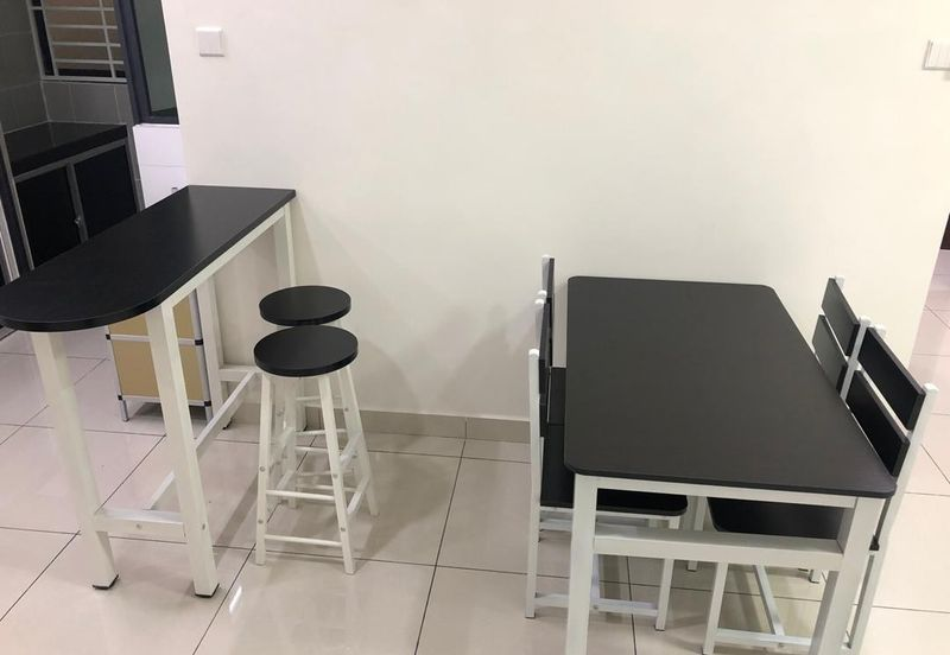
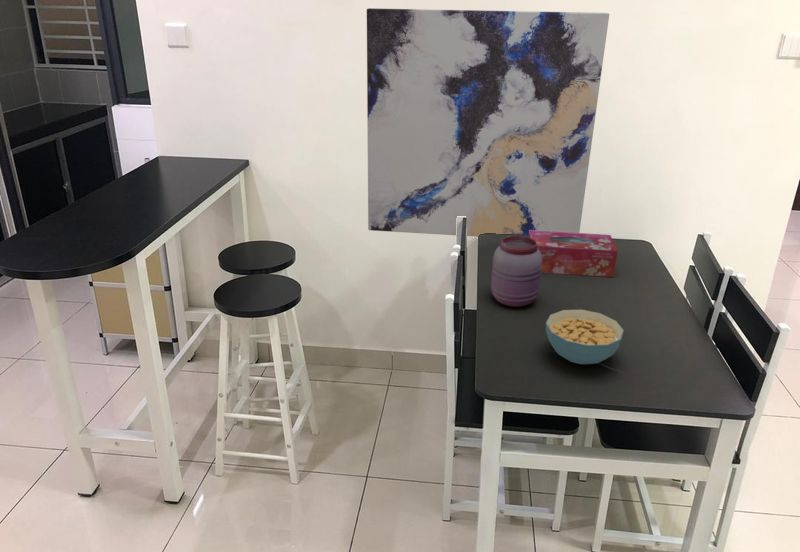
+ tissue box [528,230,619,278]
+ jar [490,235,542,308]
+ cereal bowl [545,308,625,365]
+ wall art [366,7,610,238]
